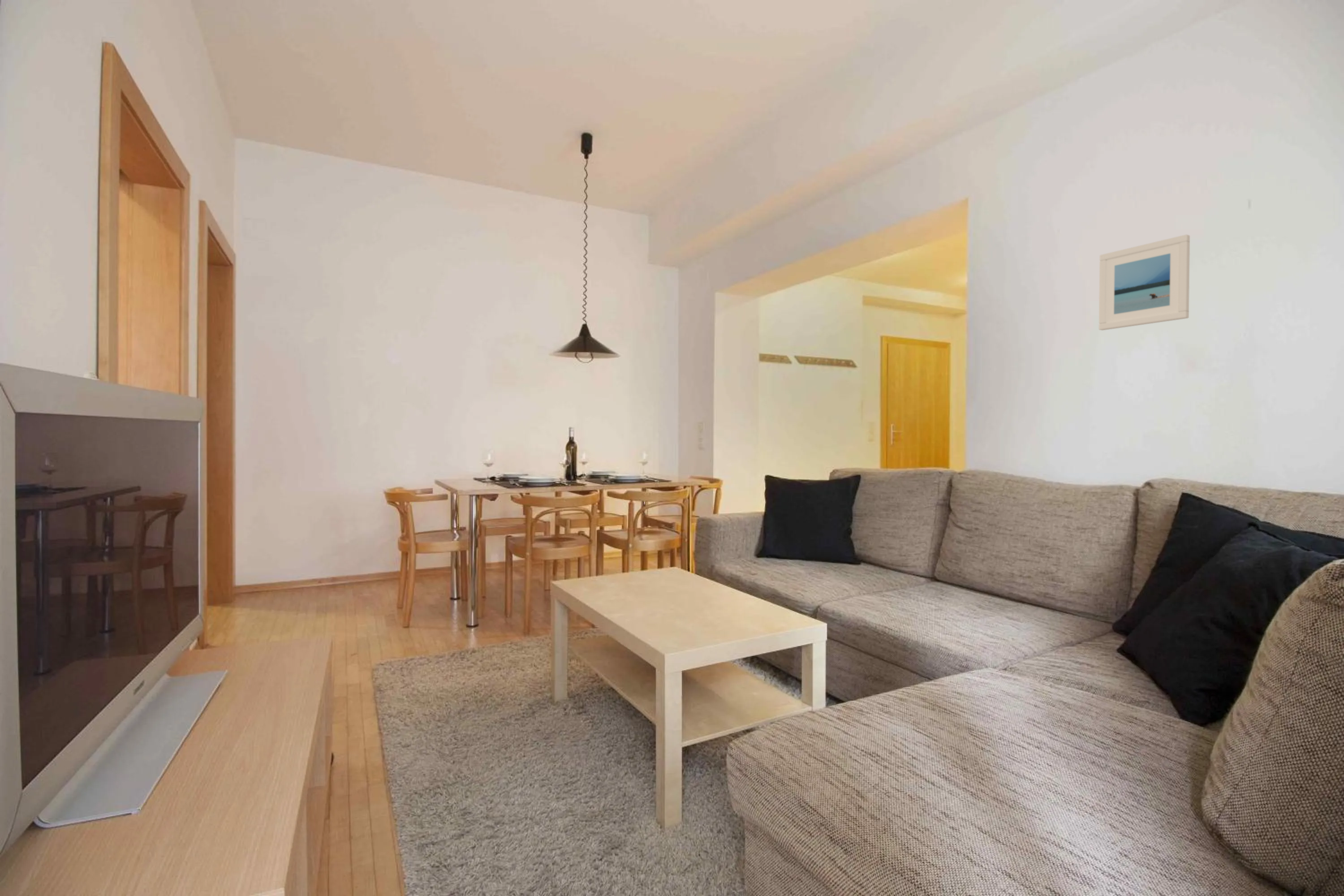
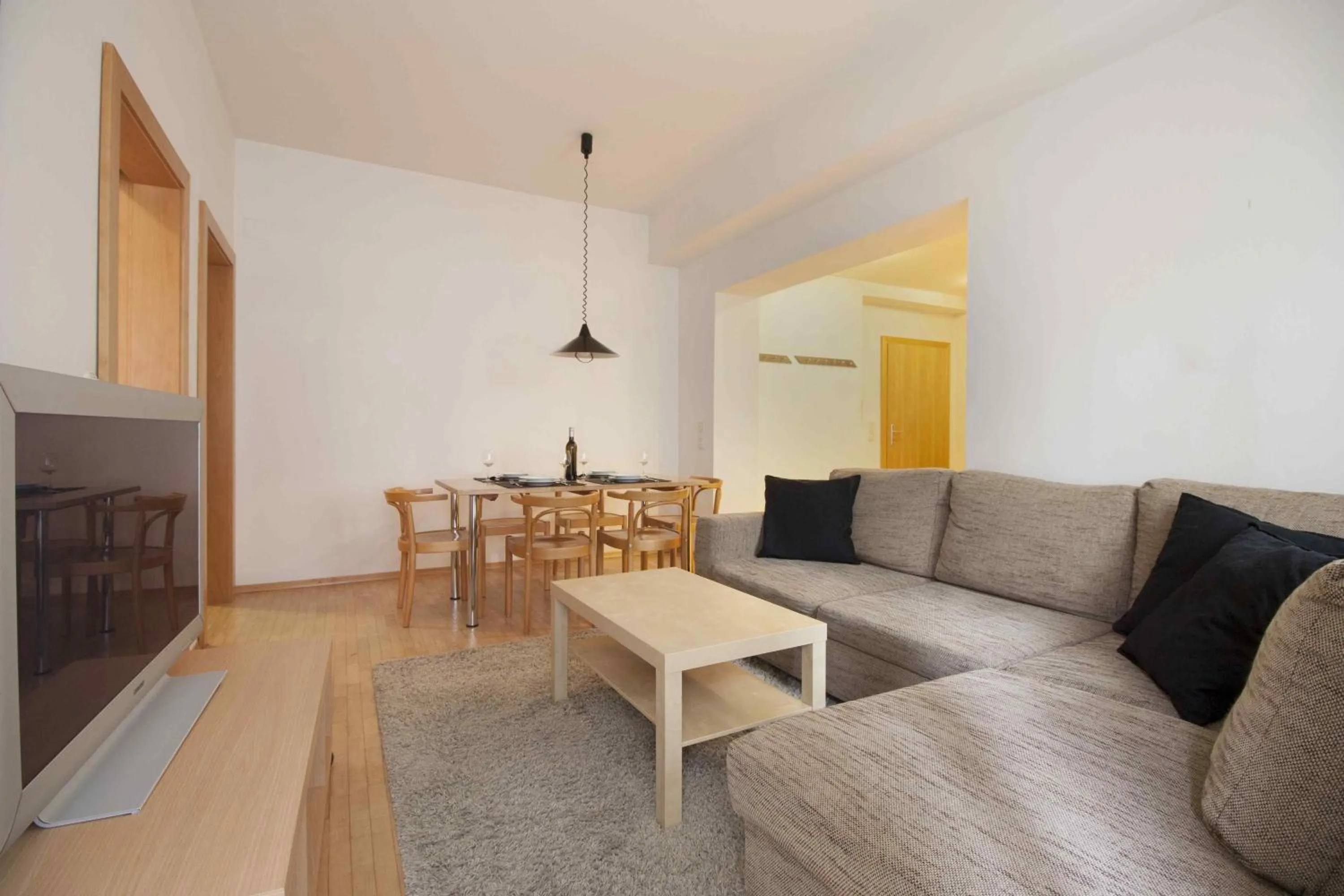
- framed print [1098,234,1190,331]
